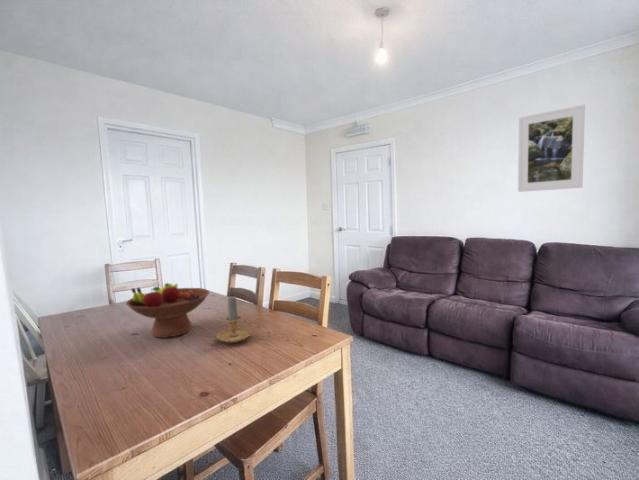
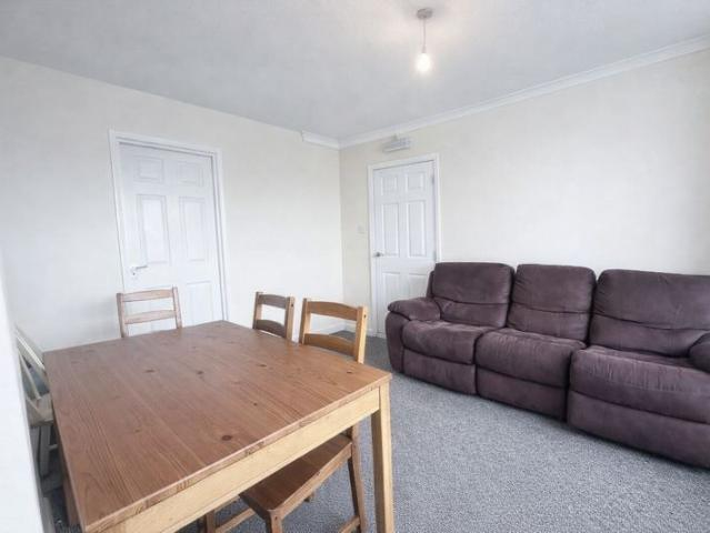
- fruit bowl [125,282,210,339]
- candle [215,295,258,344]
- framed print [517,104,586,193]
